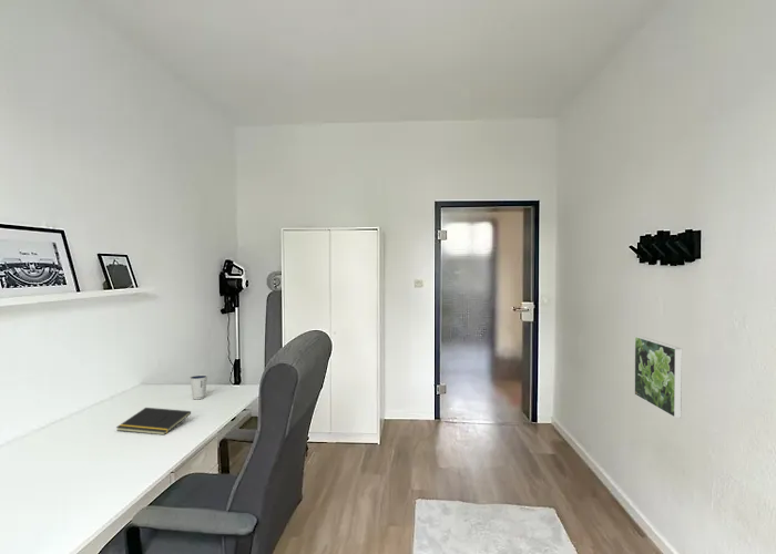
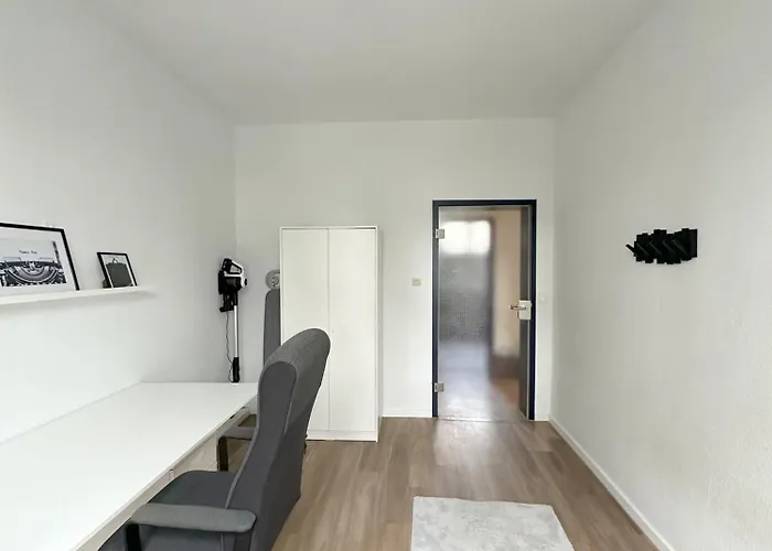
- dixie cup [188,373,208,400]
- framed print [633,335,683,419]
- notepad [115,407,192,437]
